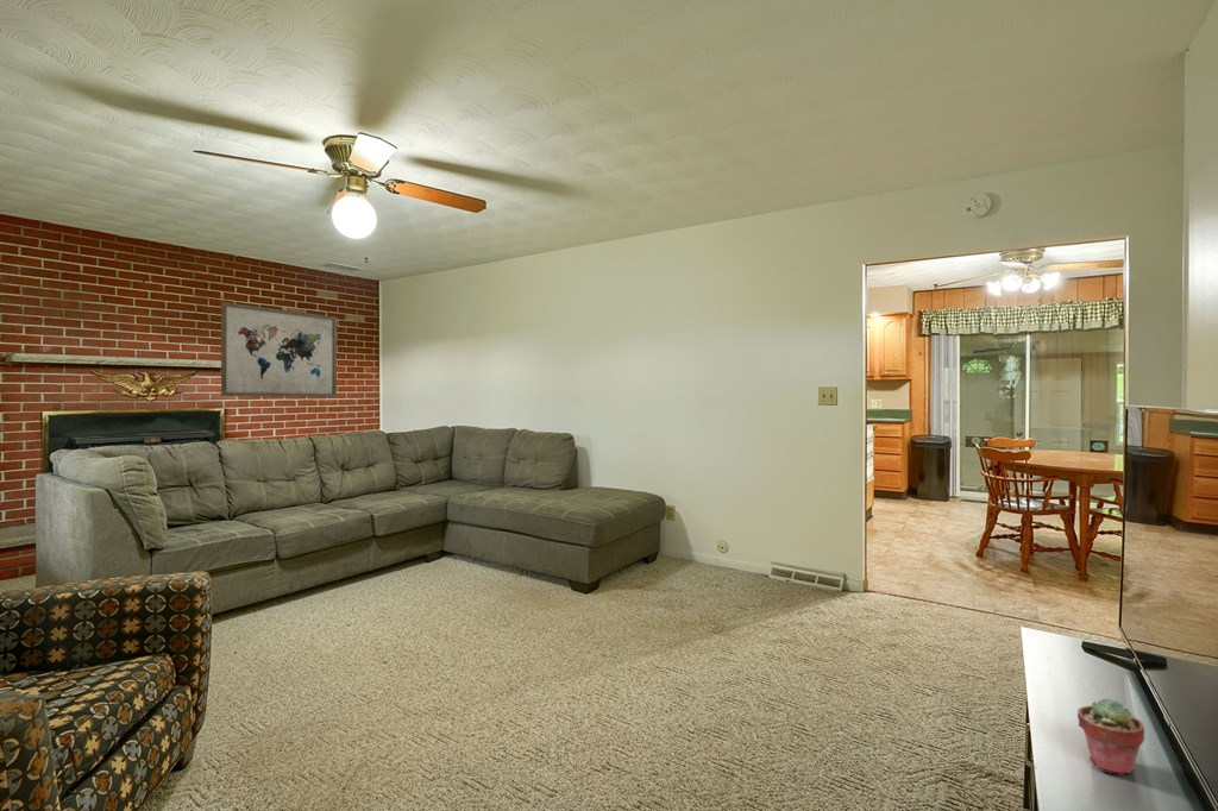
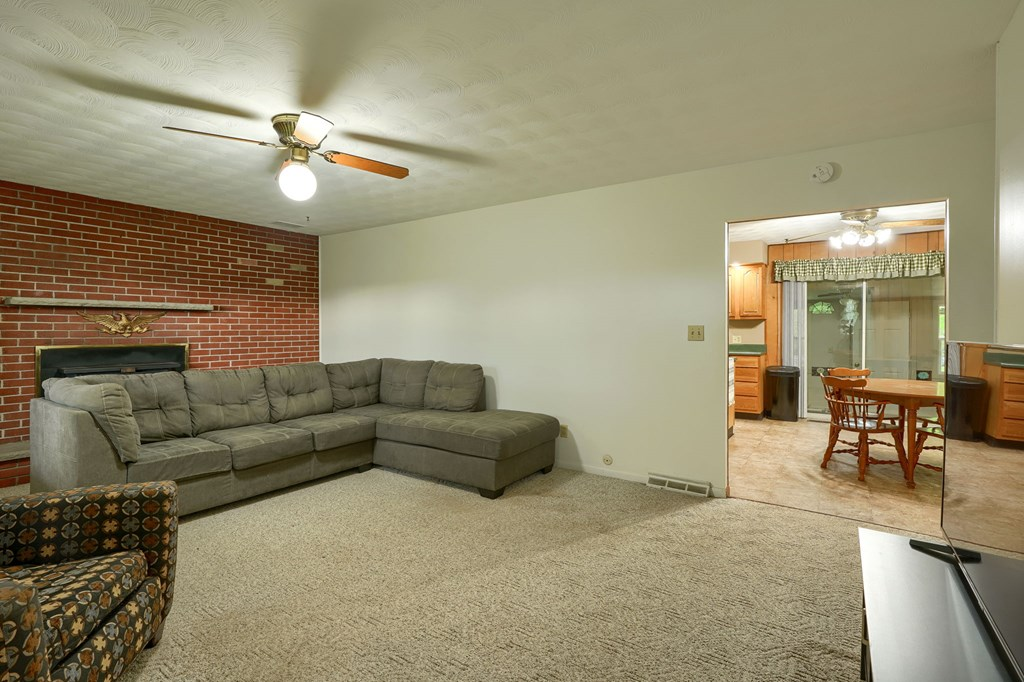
- potted succulent [1076,697,1145,775]
- wall art [220,301,338,398]
